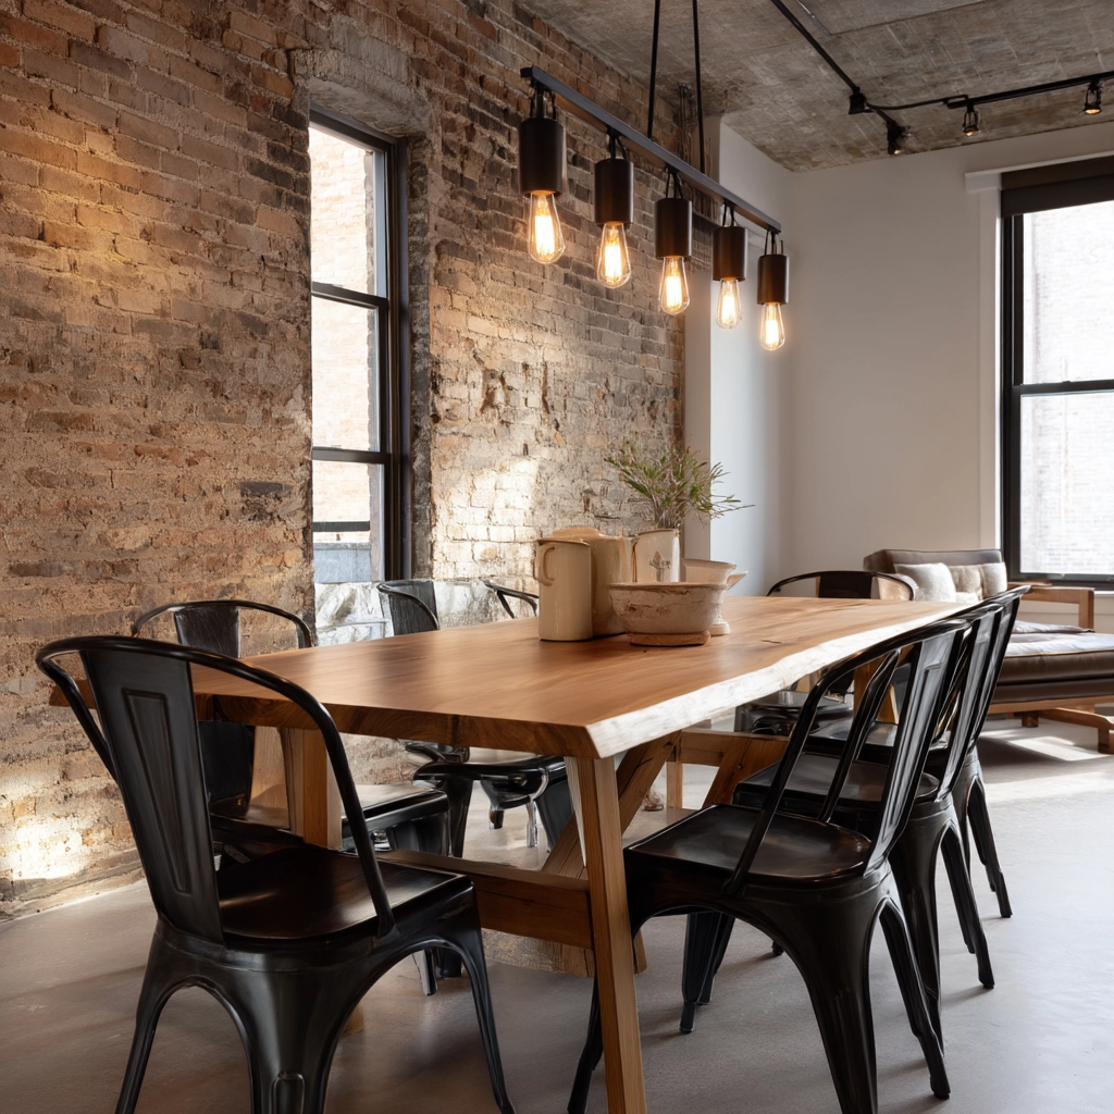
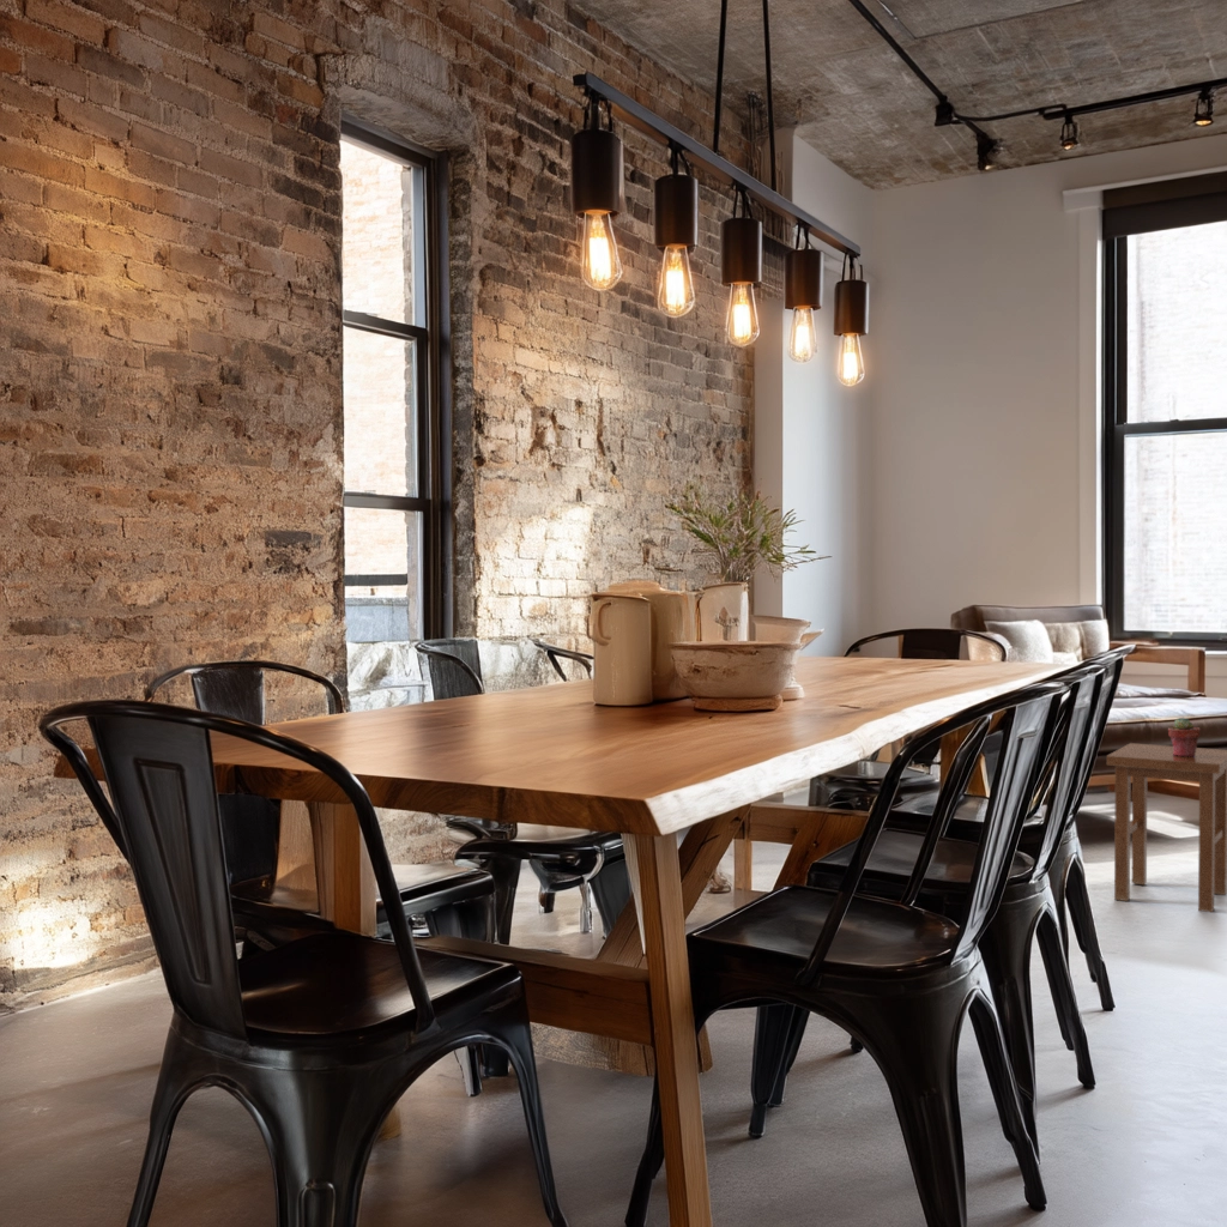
+ potted succulent [1167,717,1202,757]
+ stool [1106,742,1227,913]
